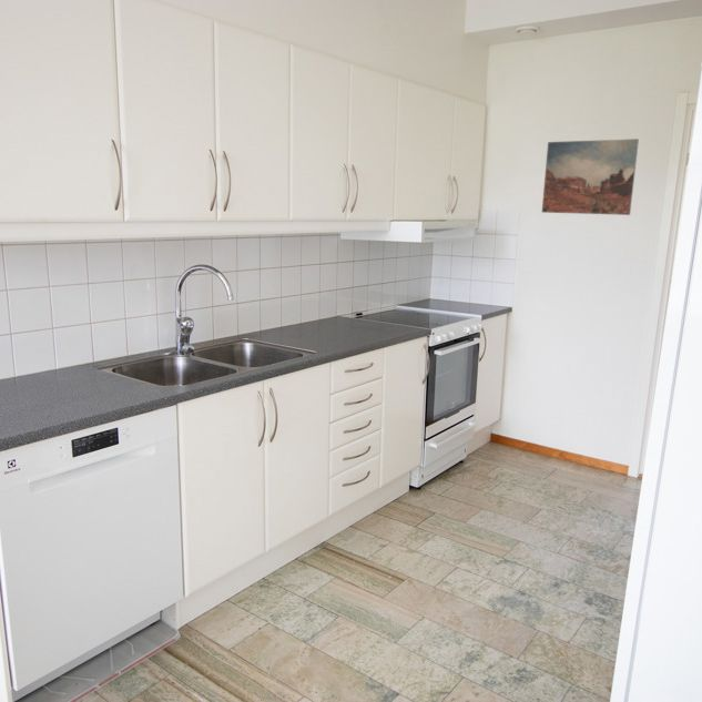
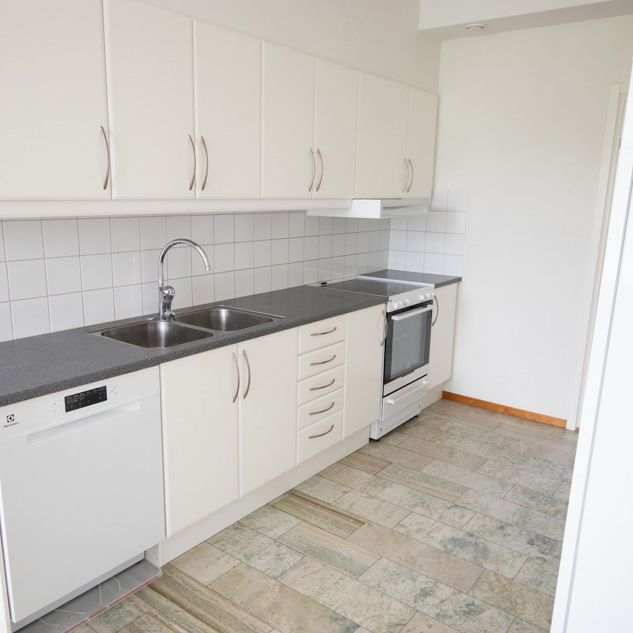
- wall art [541,138,640,216]
